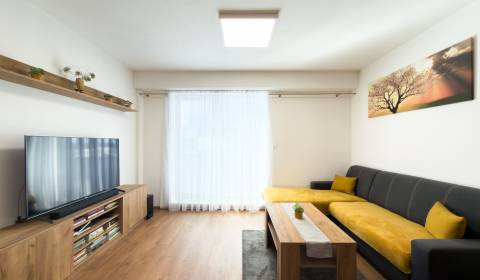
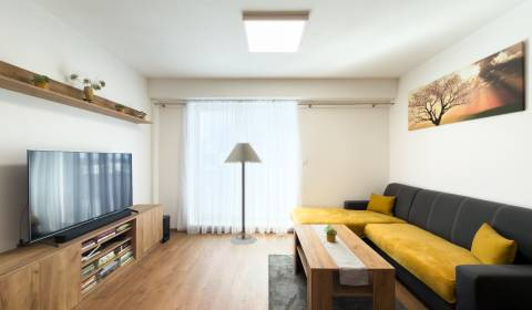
+ floor lamp [223,142,264,246]
